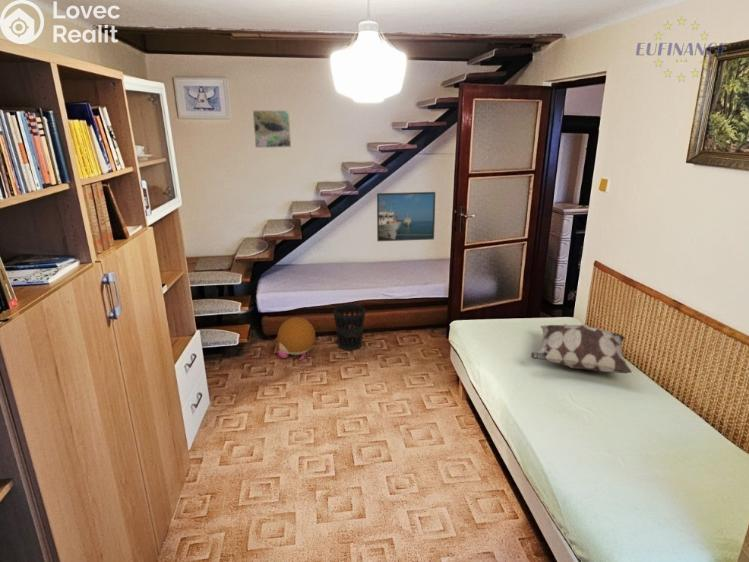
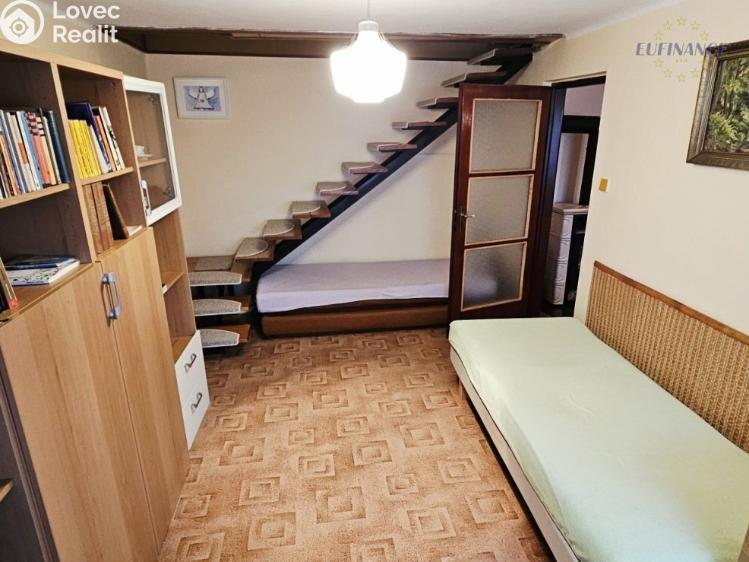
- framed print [376,191,436,242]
- wastebasket [332,304,366,351]
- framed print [251,109,292,149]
- plush toy [274,316,316,361]
- decorative pillow [530,323,633,374]
